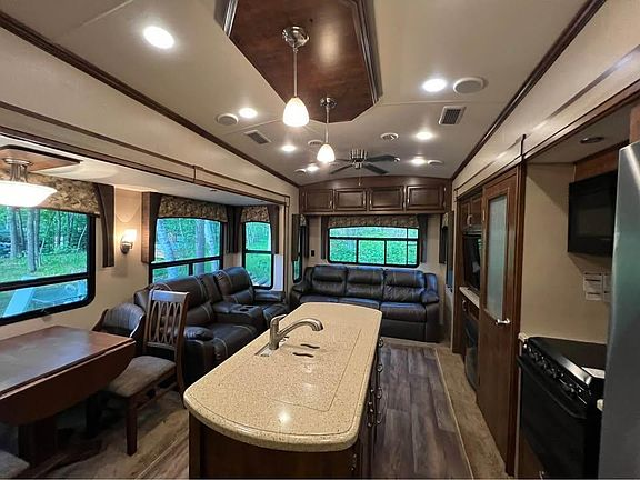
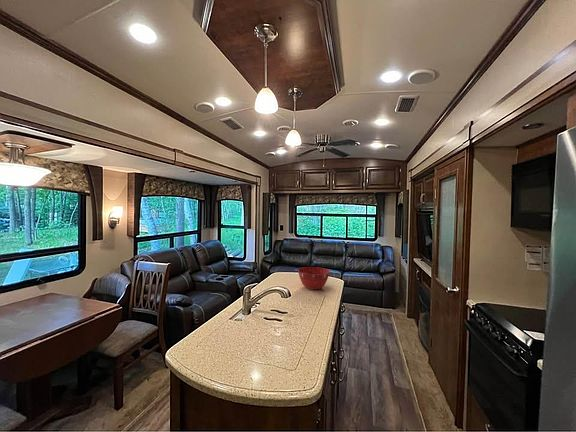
+ mixing bowl [297,266,331,291]
